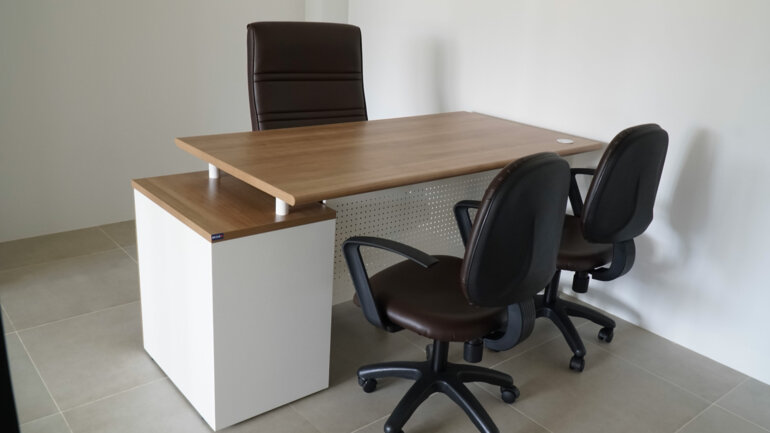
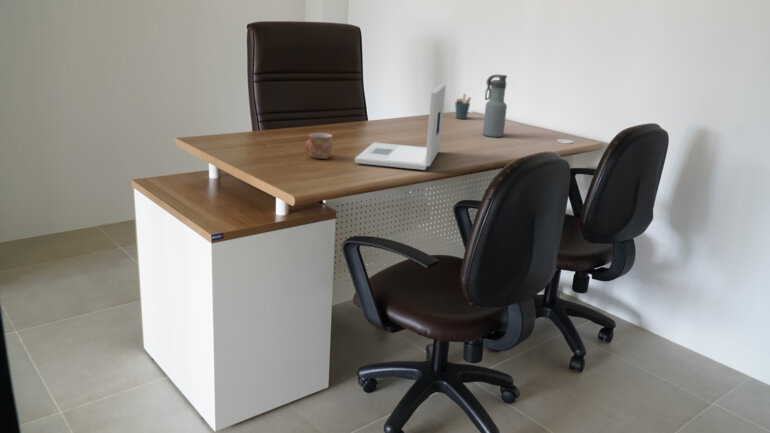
+ laptop [354,83,446,171]
+ mug [304,132,334,160]
+ water bottle [482,74,508,138]
+ pen holder [454,93,472,120]
